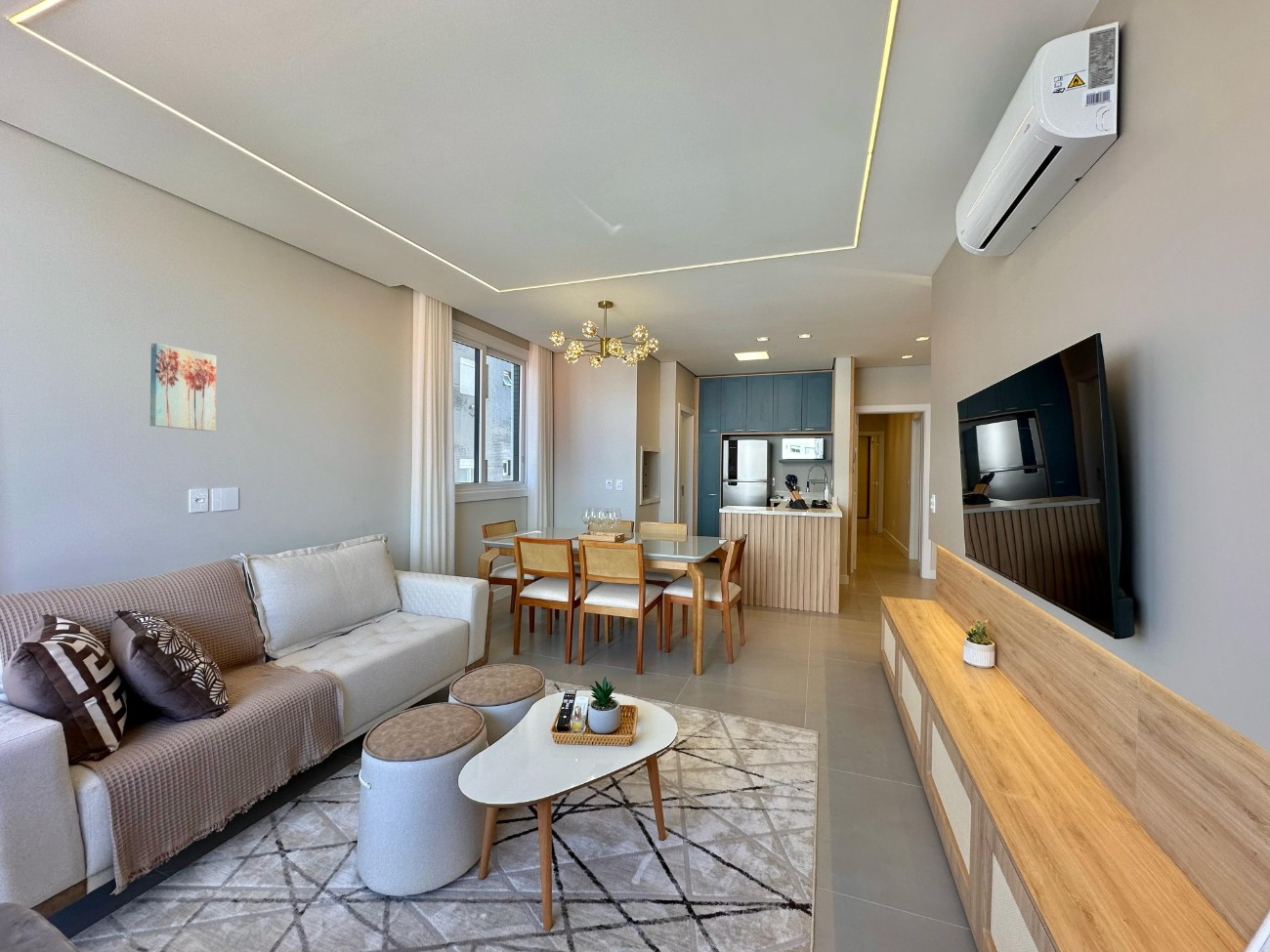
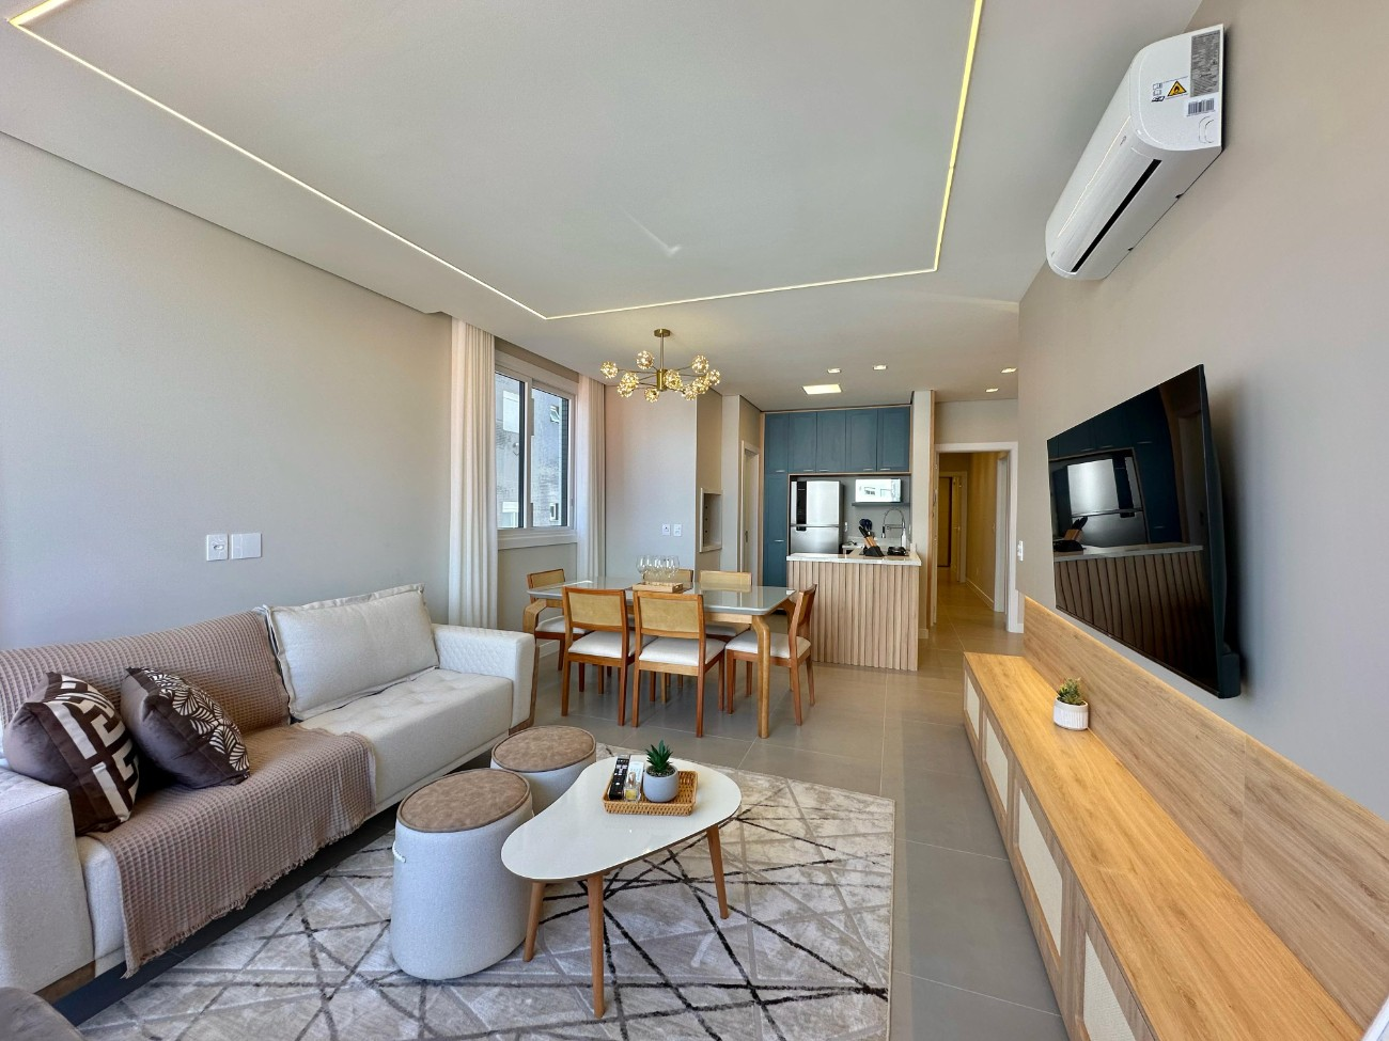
- wall art [148,342,217,433]
